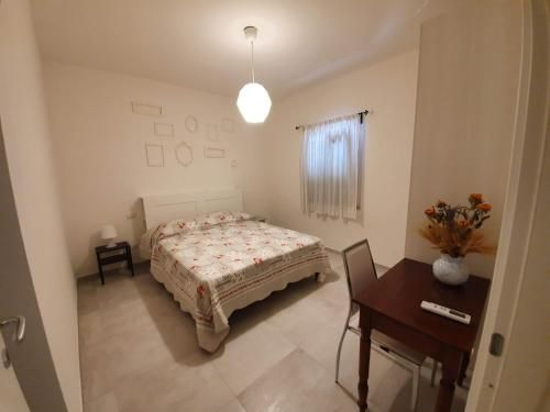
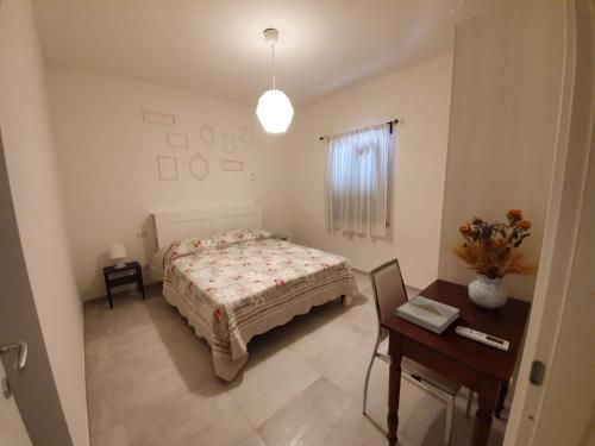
+ book [394,294,461,334]
